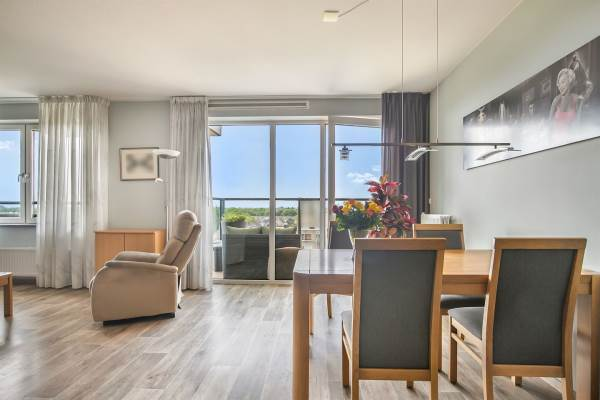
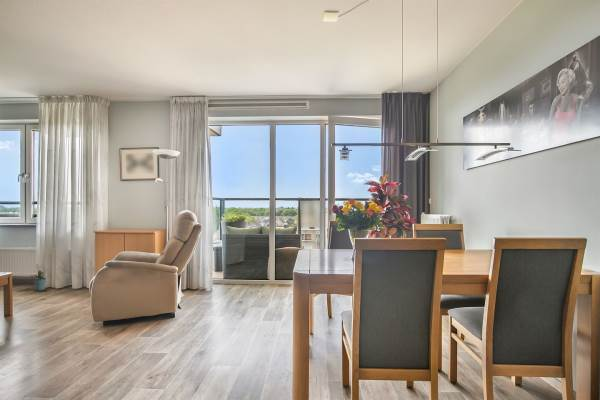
+ potted plant [30,270,48,291]
